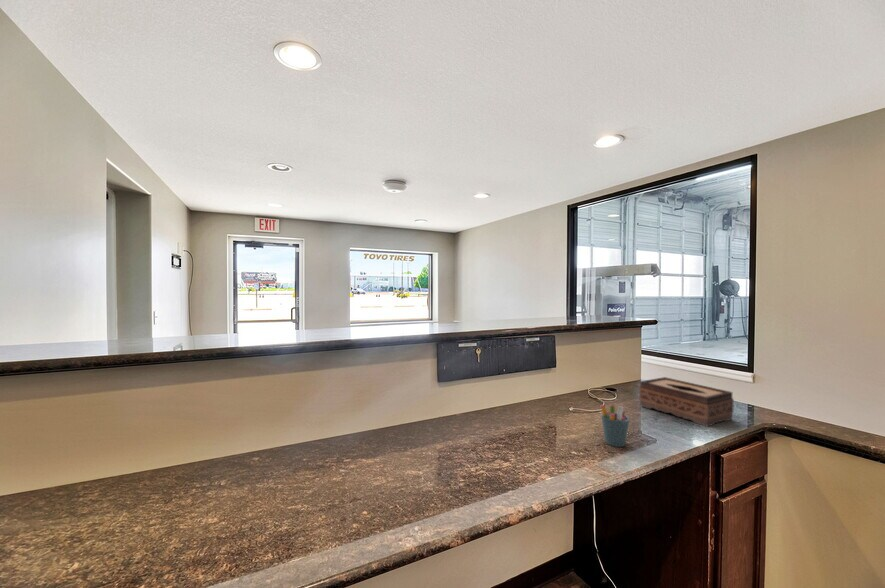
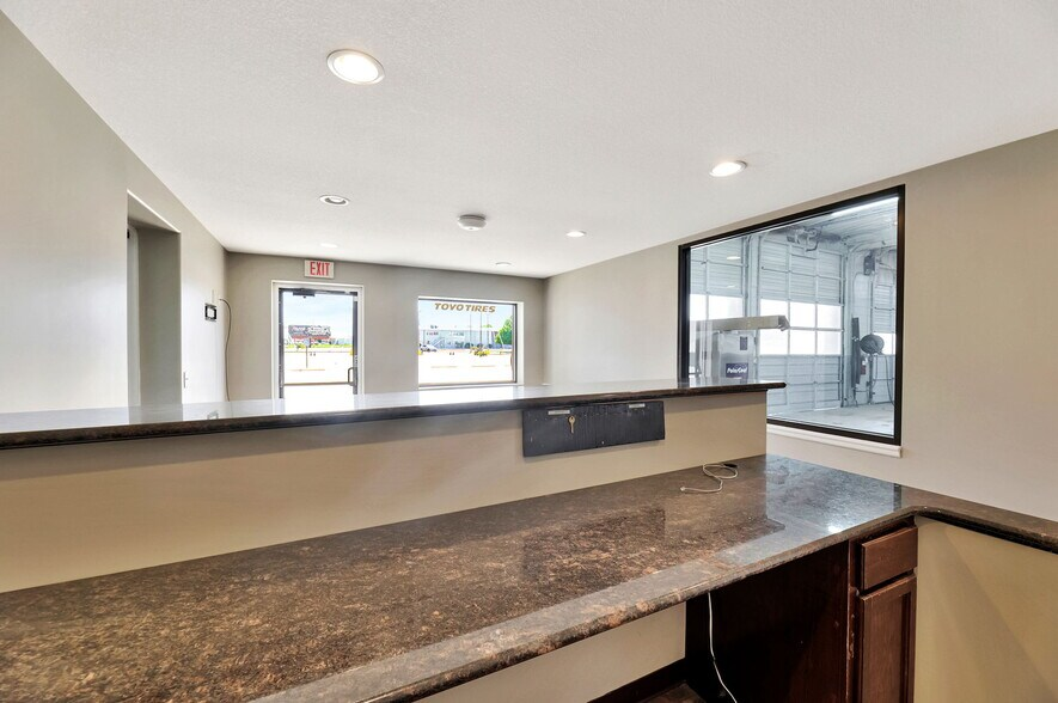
- pen holder [599,404,631,448]
- tissue box [638,376,735,428]
